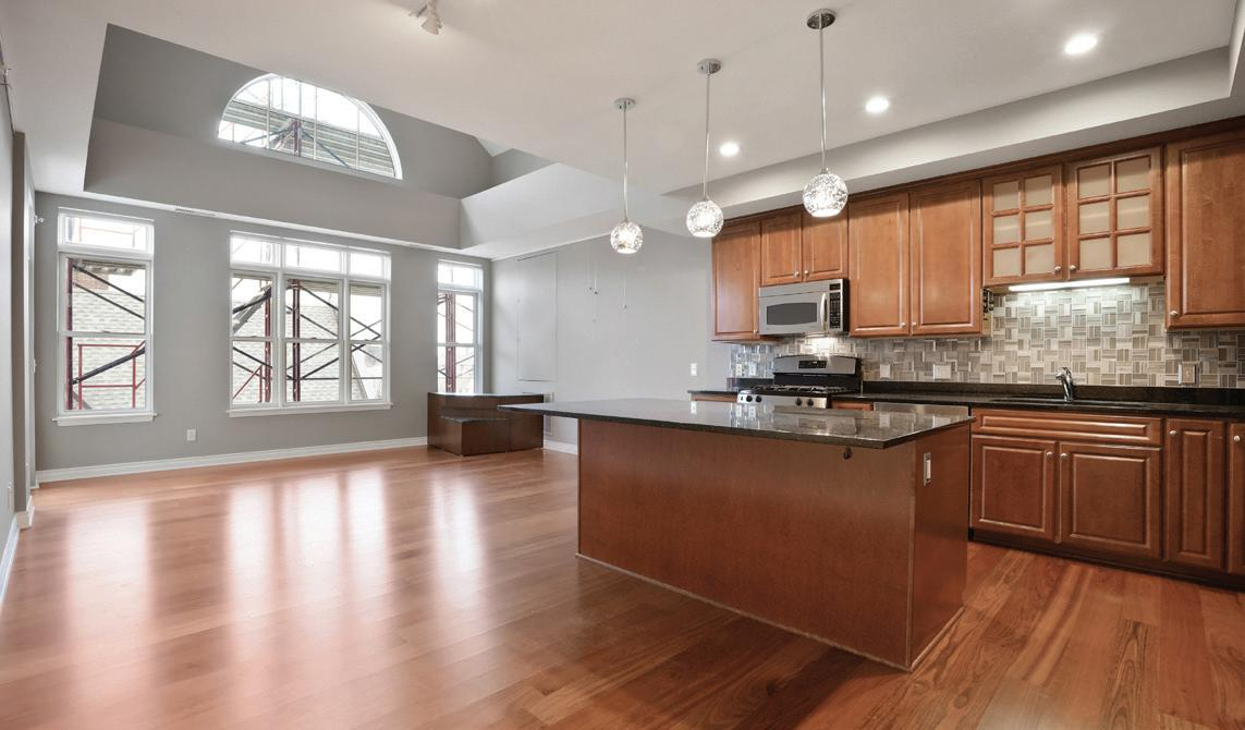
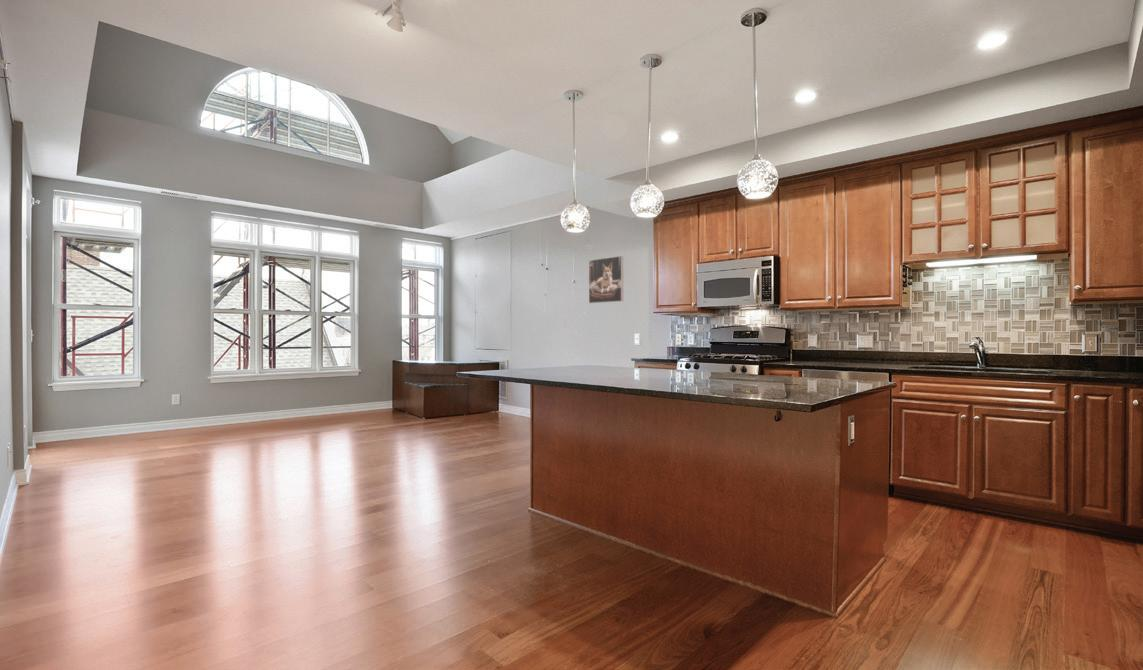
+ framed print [588,255,624,304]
